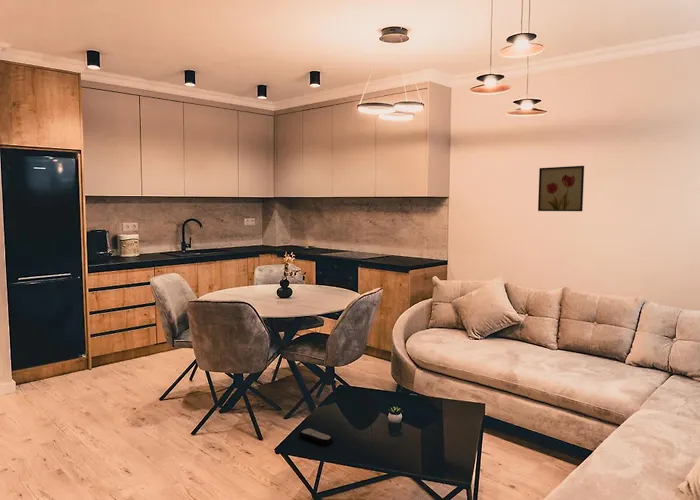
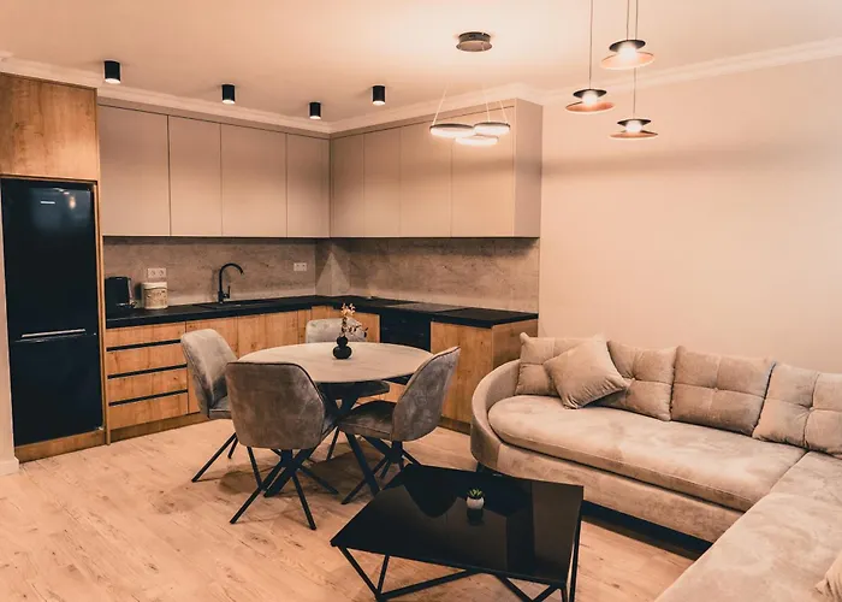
- remote control [299,427,334,445]
- wall art [537,165,585,212]
